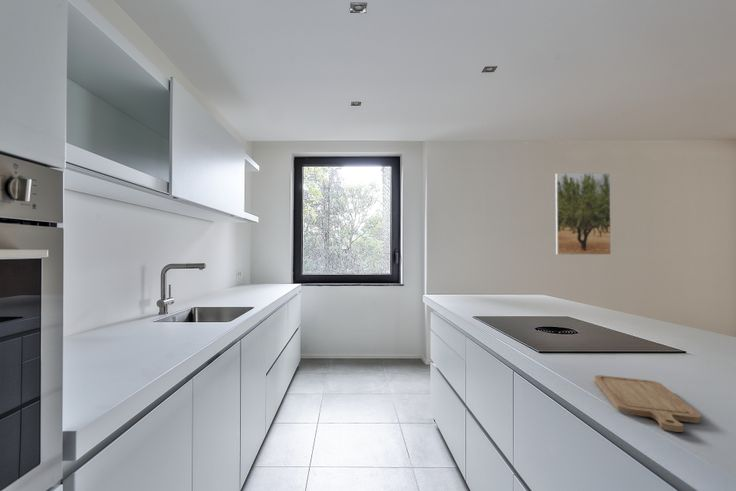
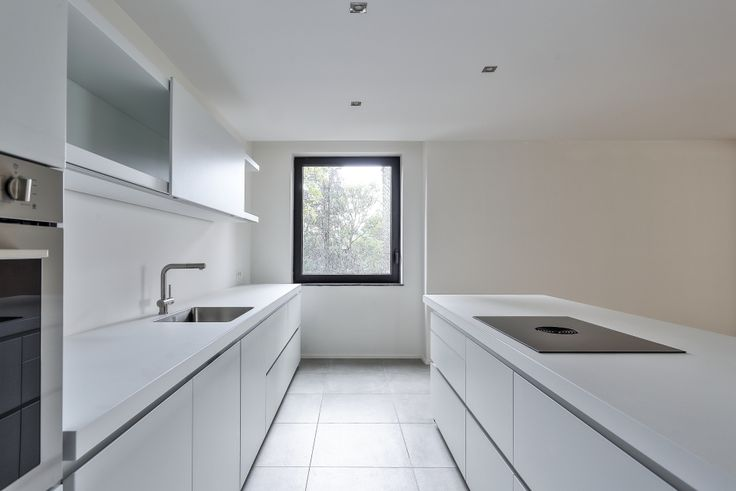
- chopping board [594,374,702,433]
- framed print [554,172,612,256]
